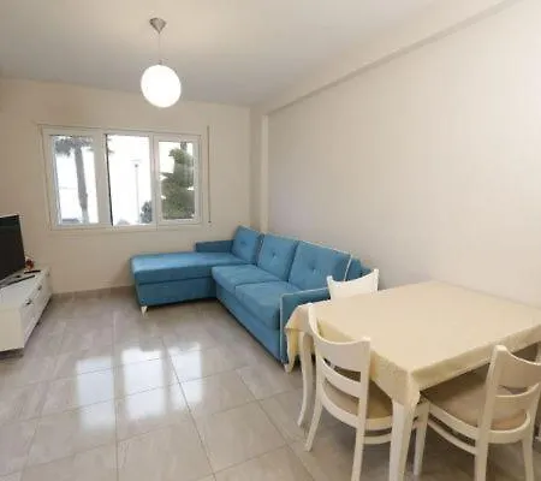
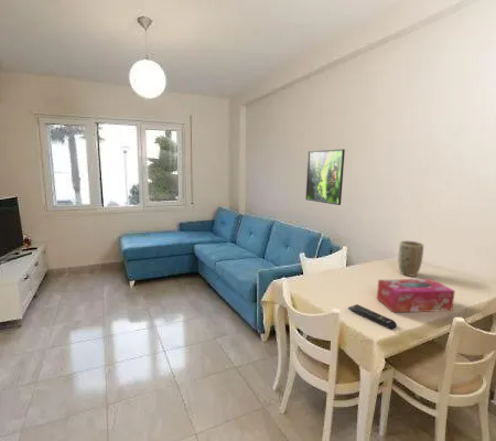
+ tissue box [376,278,456,313]
+ plant pot [397,239,424,278]
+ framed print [304,148,346,206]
+ remote control [347,303,398,331]
